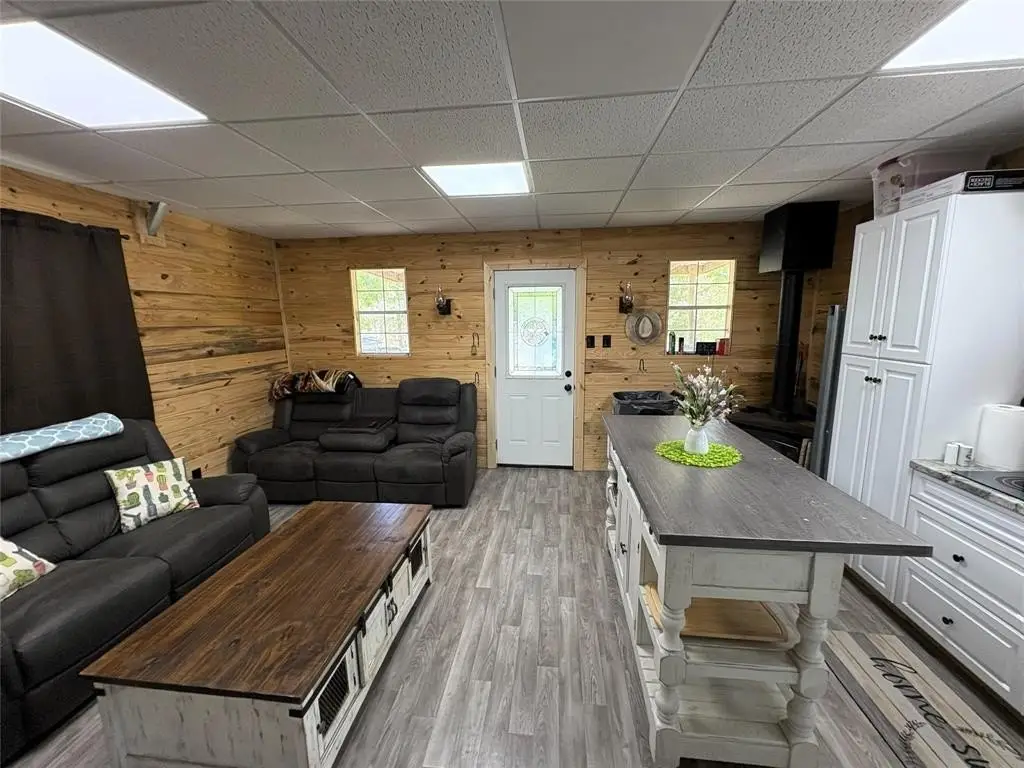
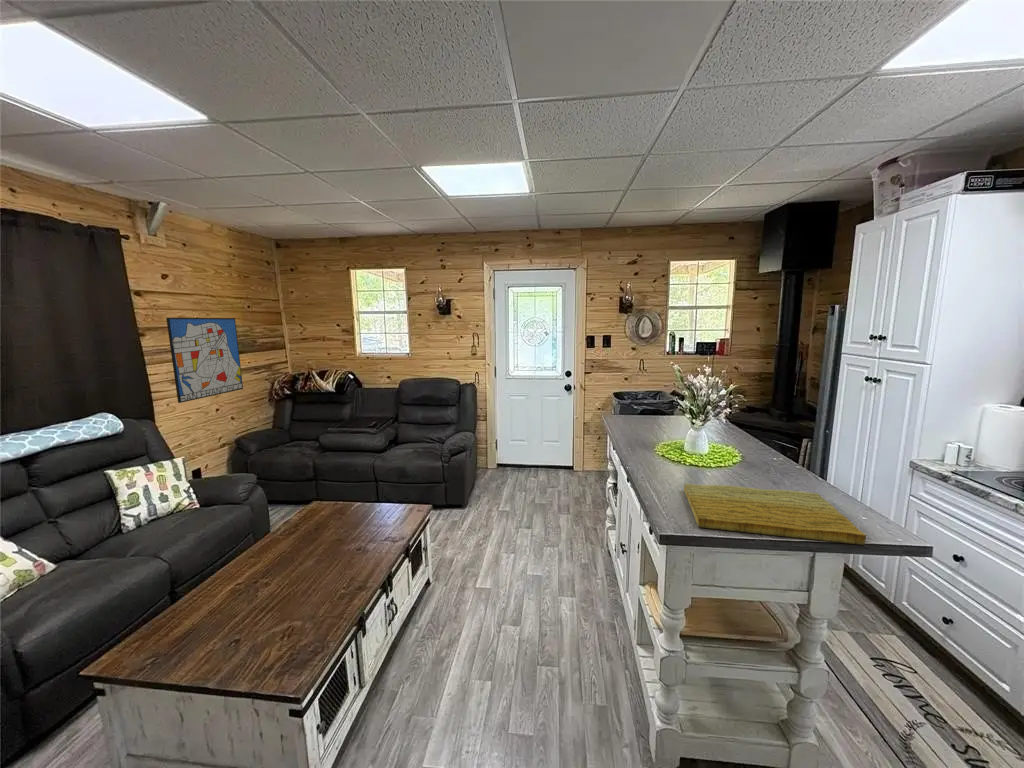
+ cutting board [683,482,867,546]
+ wall art [165,317,244,404]
